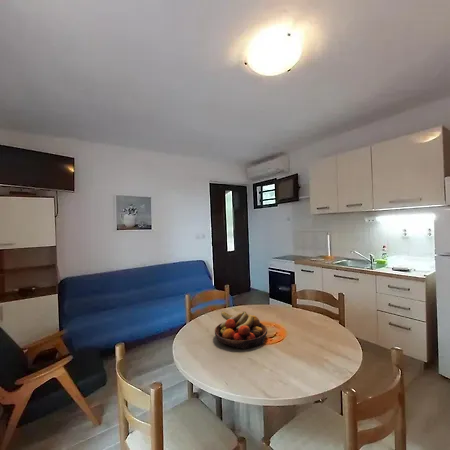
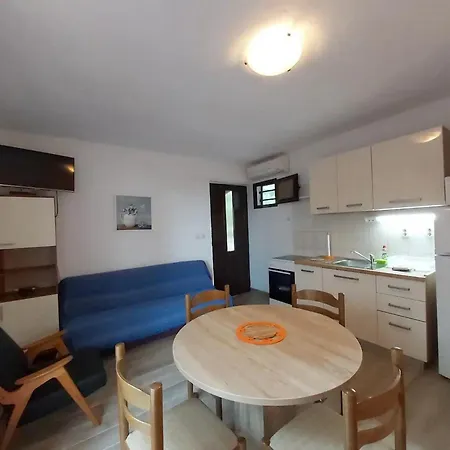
- fruit bowl [214,310,268,350]
